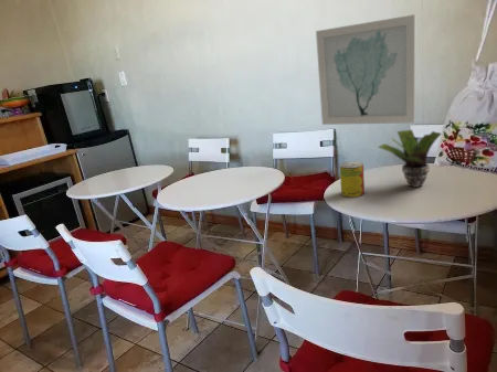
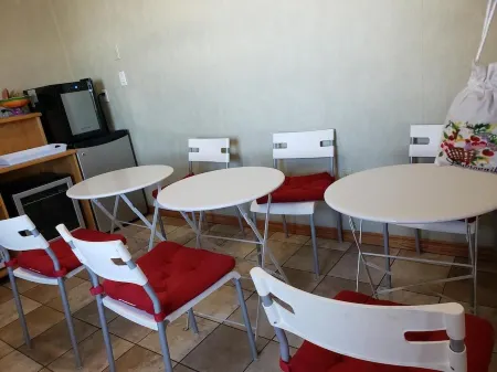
- beverage can [339,160,366,199]
- wall art [315,13,416,126]
- potted plant [377,128,443,189]
